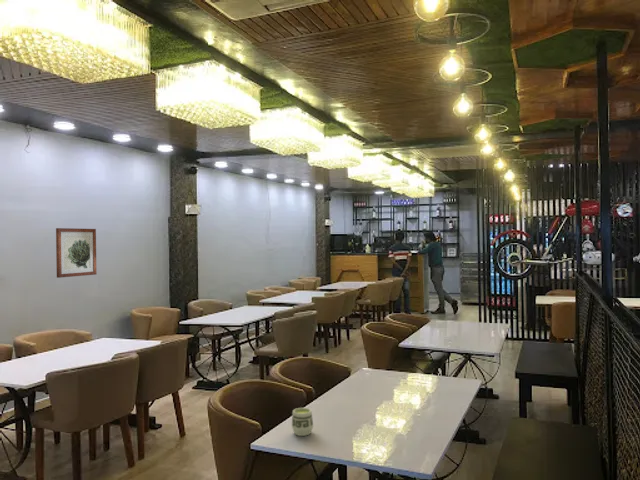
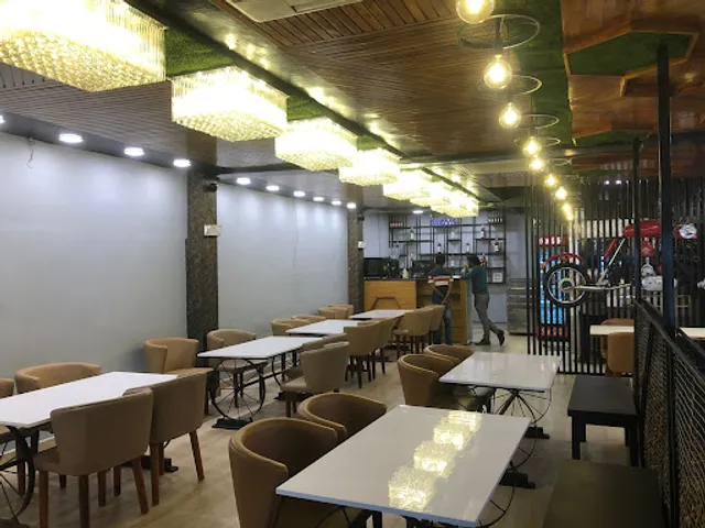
- cup [291,407,314,437]
- wall art [55,227,98,279]
